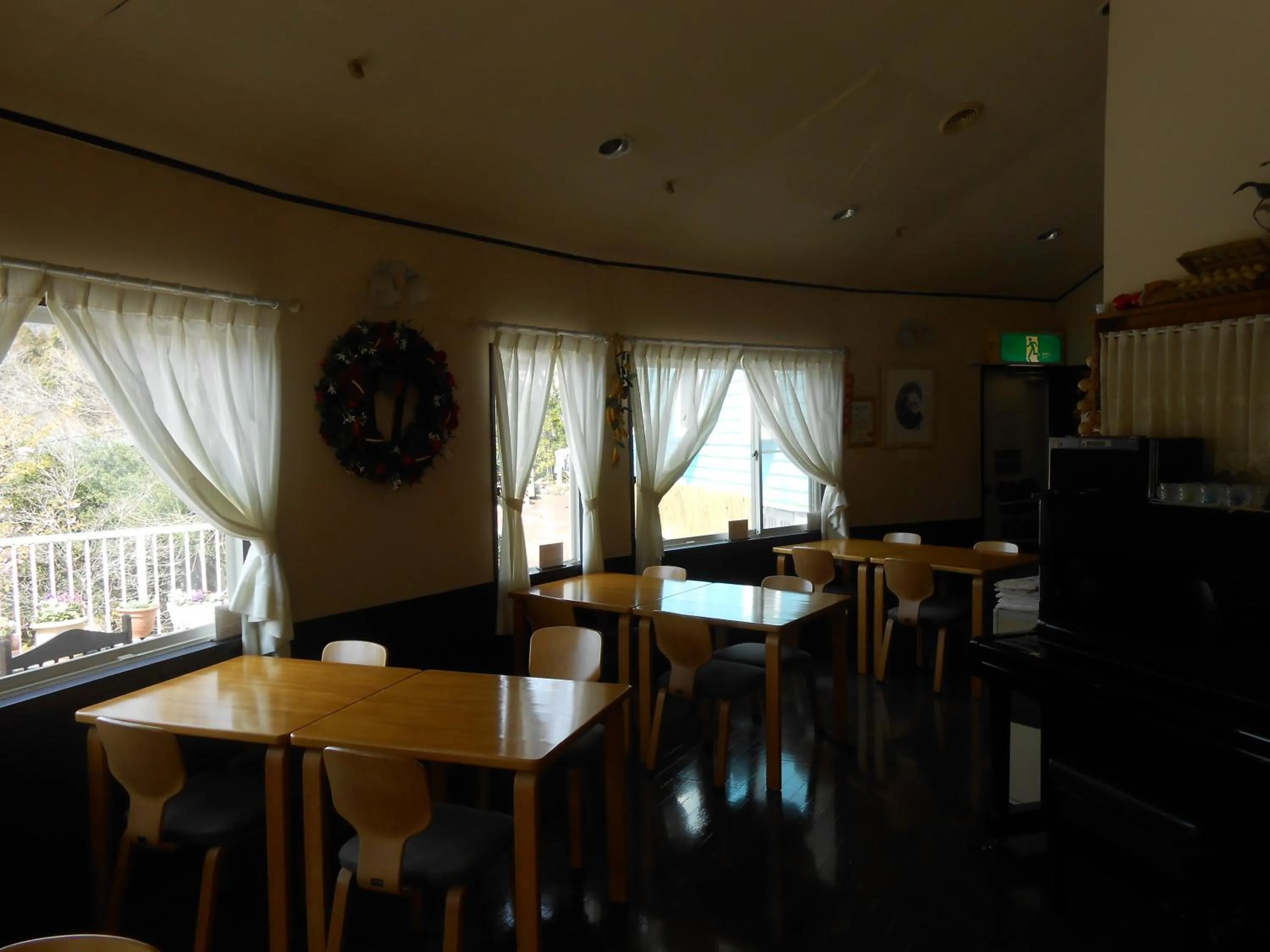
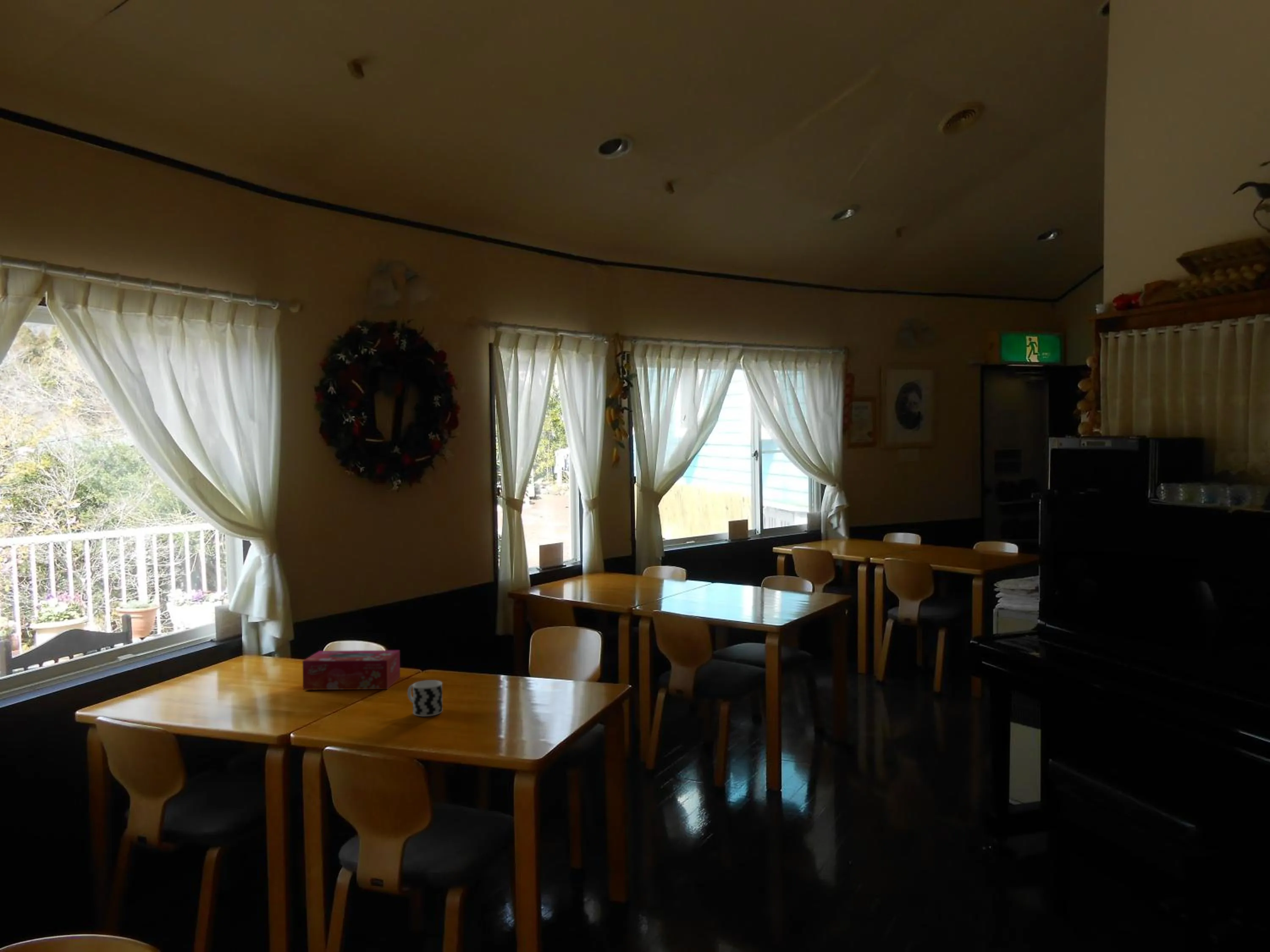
+ tissue box [302,650,400,690]
+ cup [407,680,443,717]
